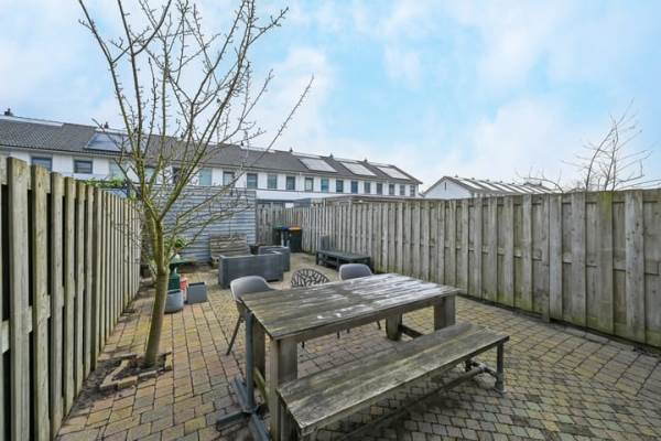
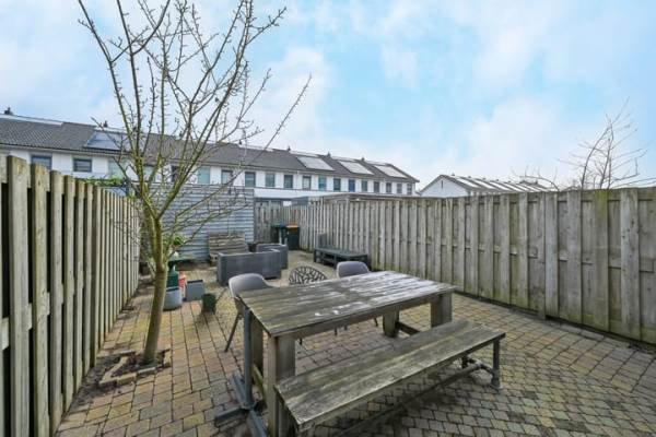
+ watering can [195,287,229,312]
